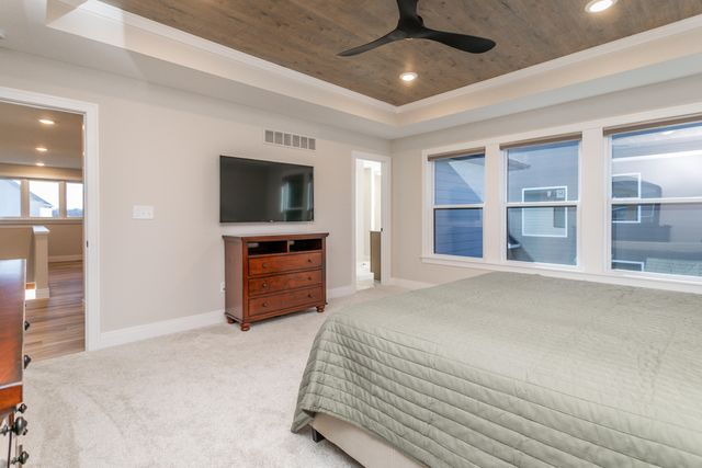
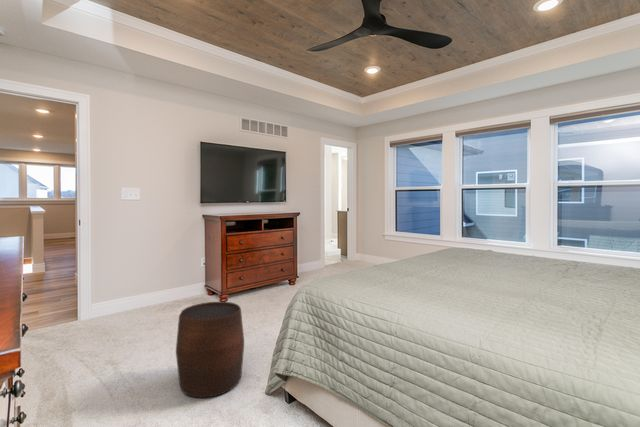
+ stool [175,301,245,399]
